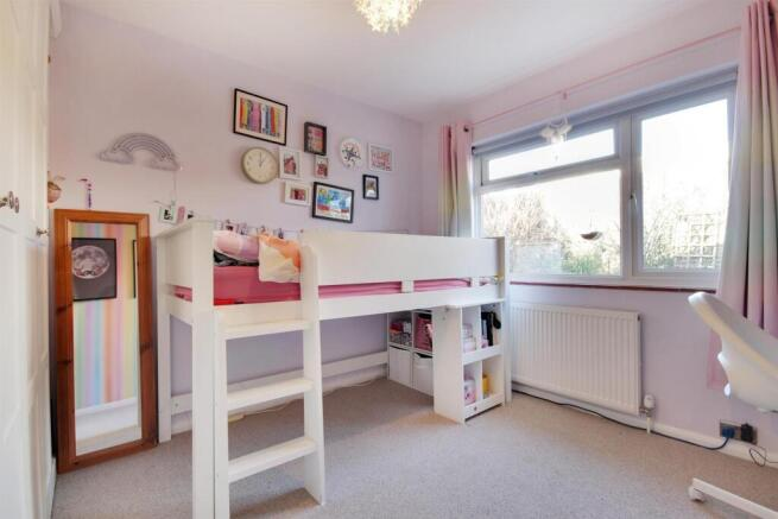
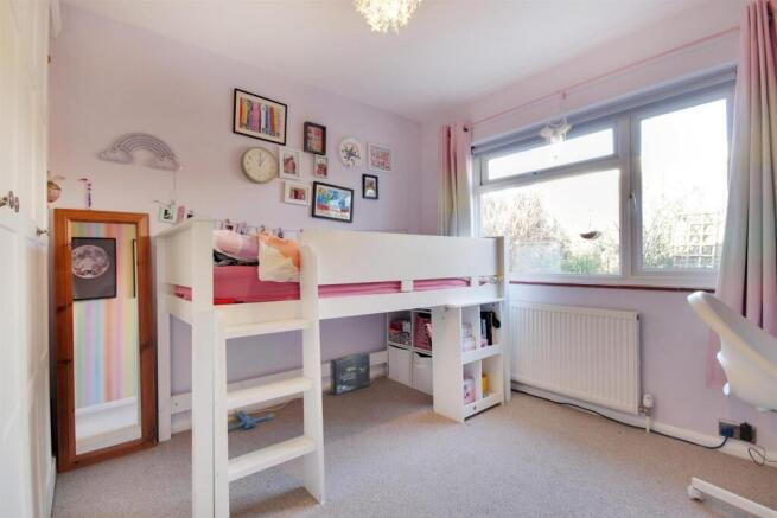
+ plush toy [227,407,275,431]
+ box [329,351,371,396]
